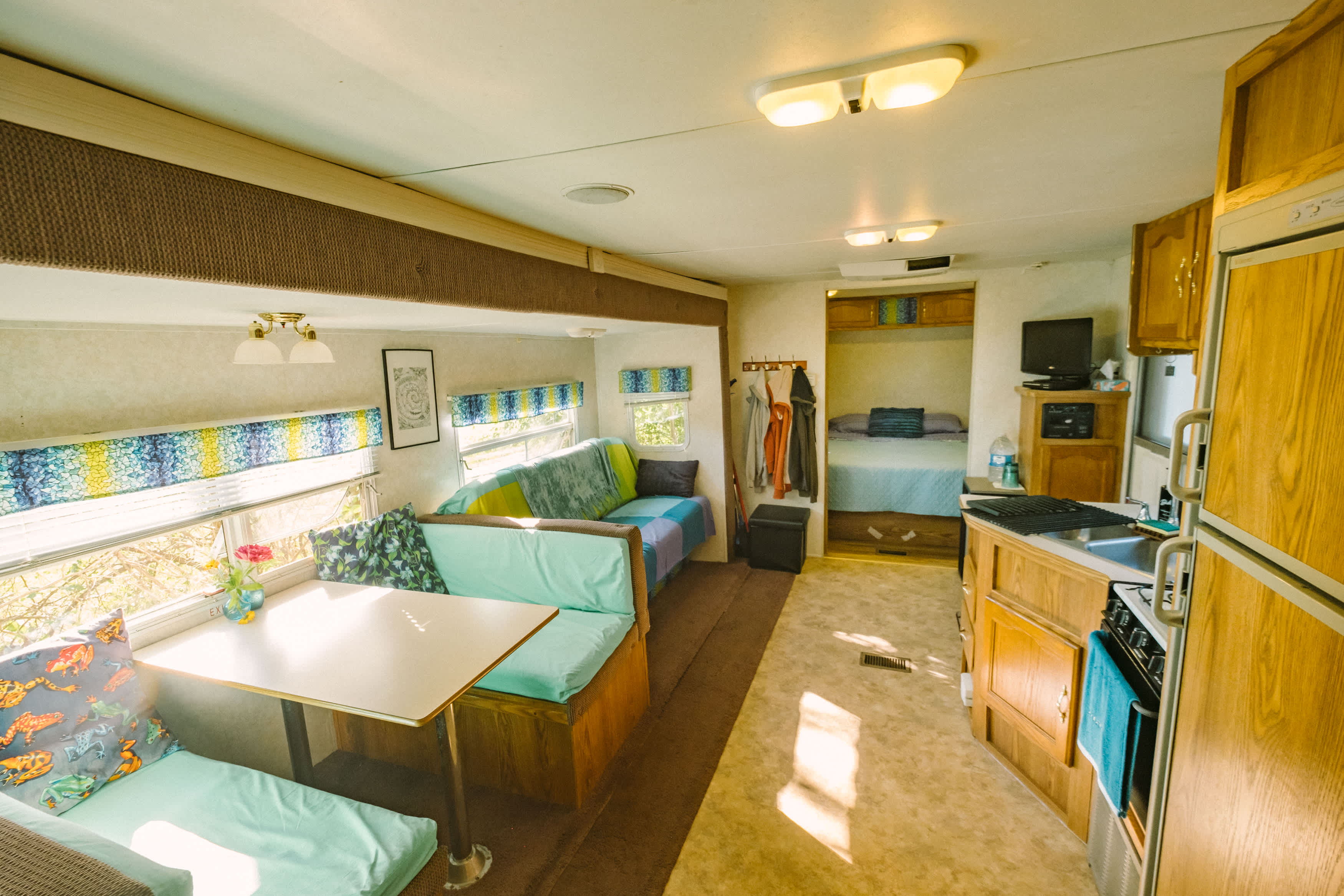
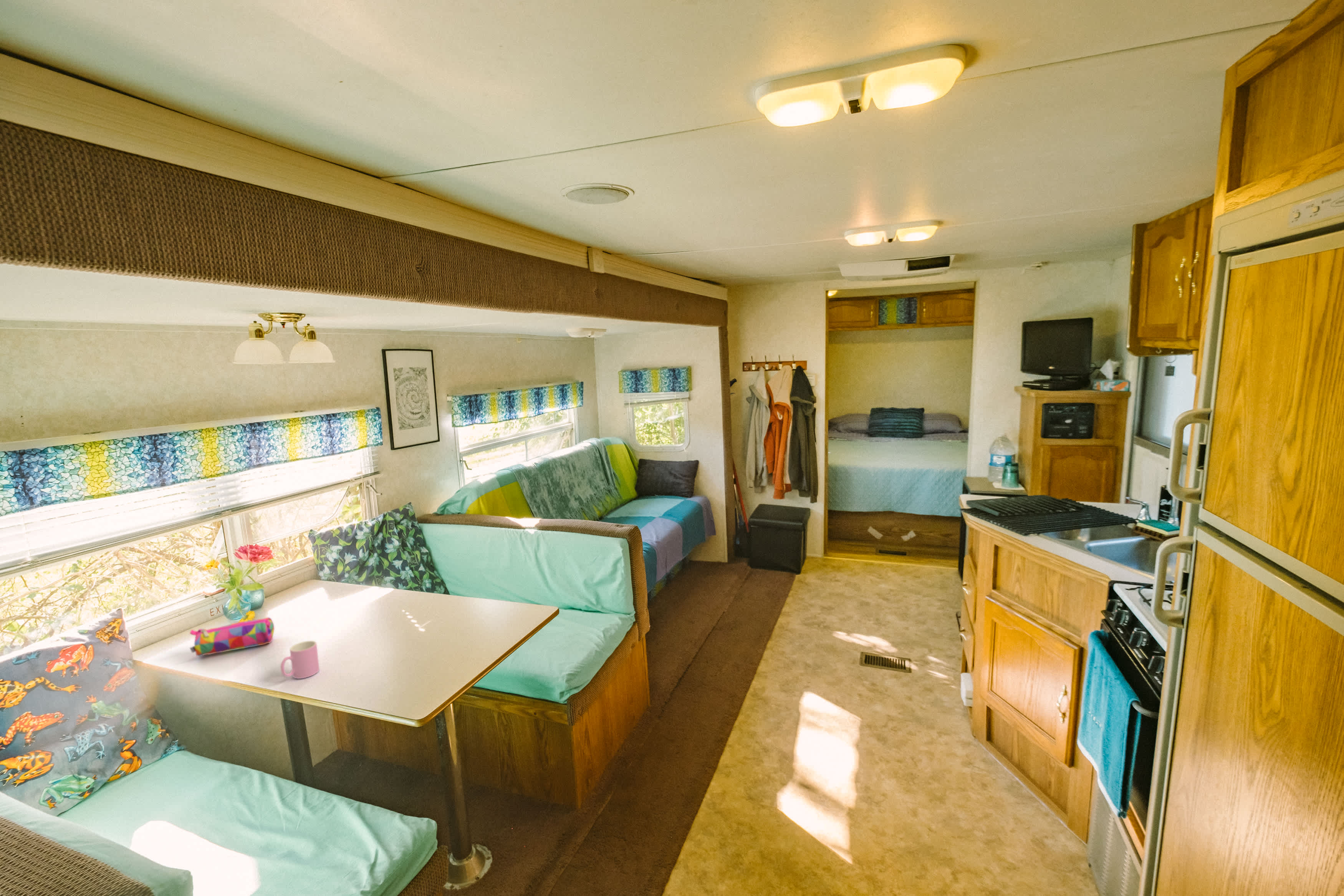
+ pencil case [189,617,275,657]
+ cup [280,641,320,679]
